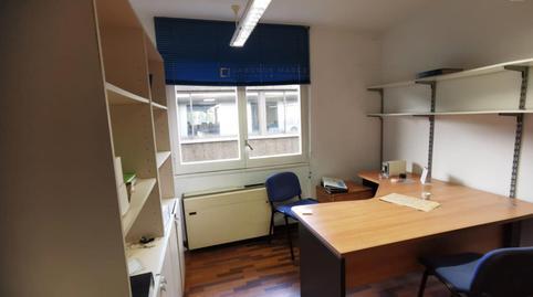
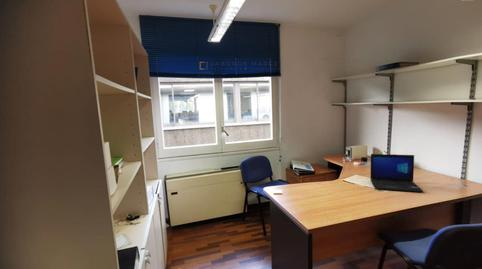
+ laptop [369,153,424,193]
